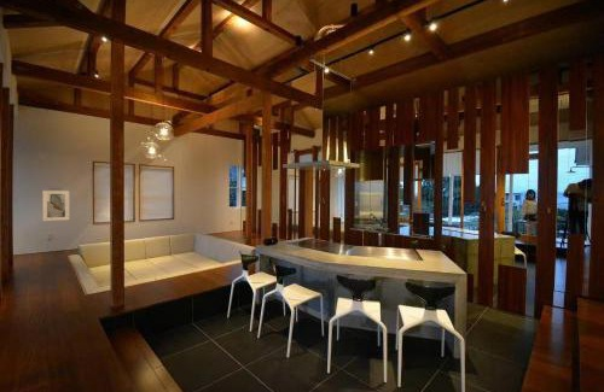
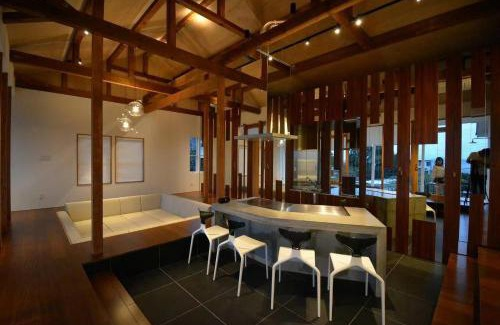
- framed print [41,189,70,222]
